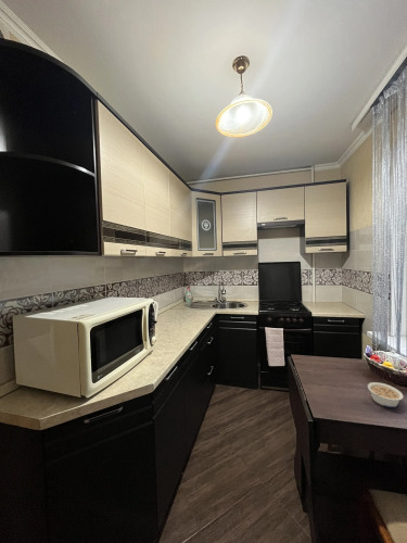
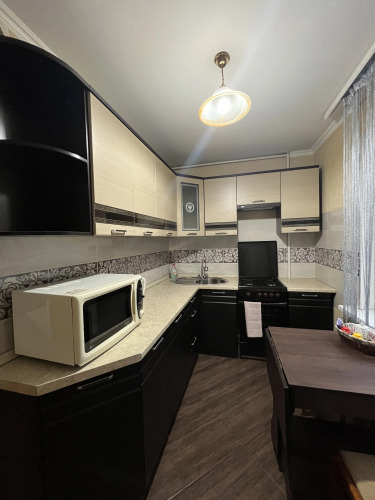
- legume [367,381,404,408]
